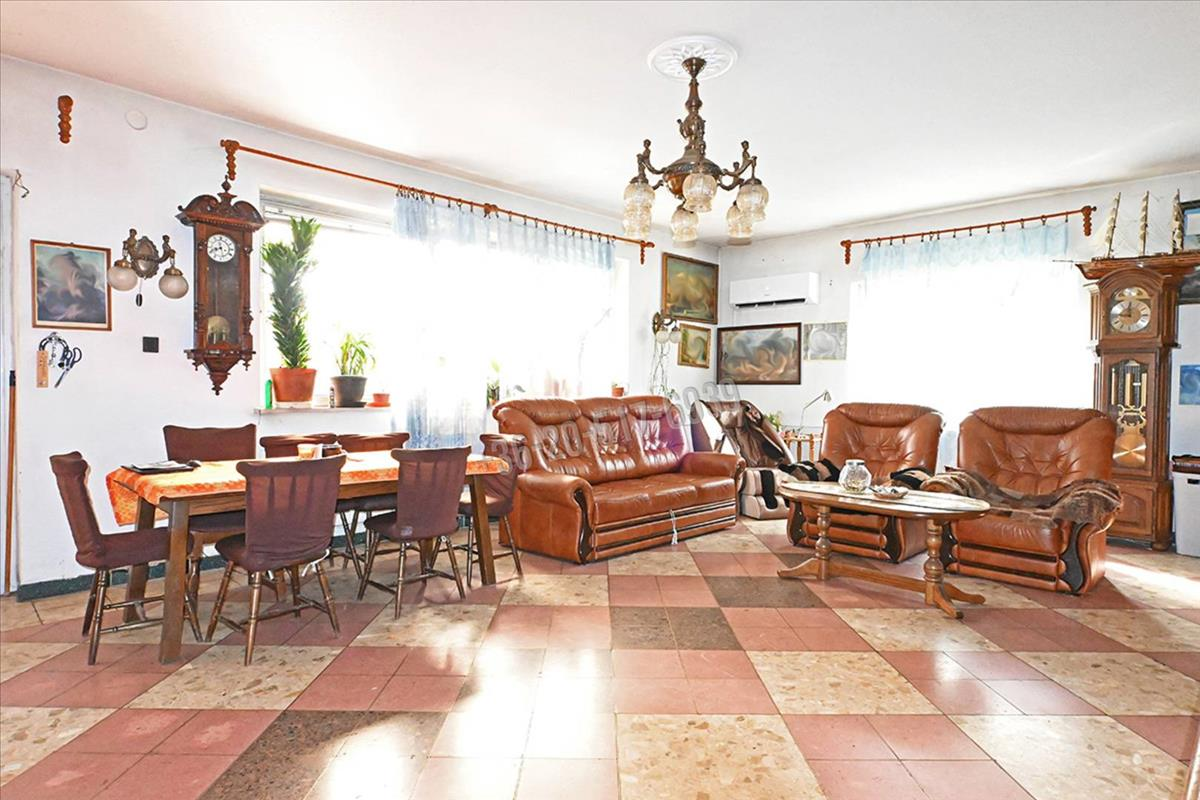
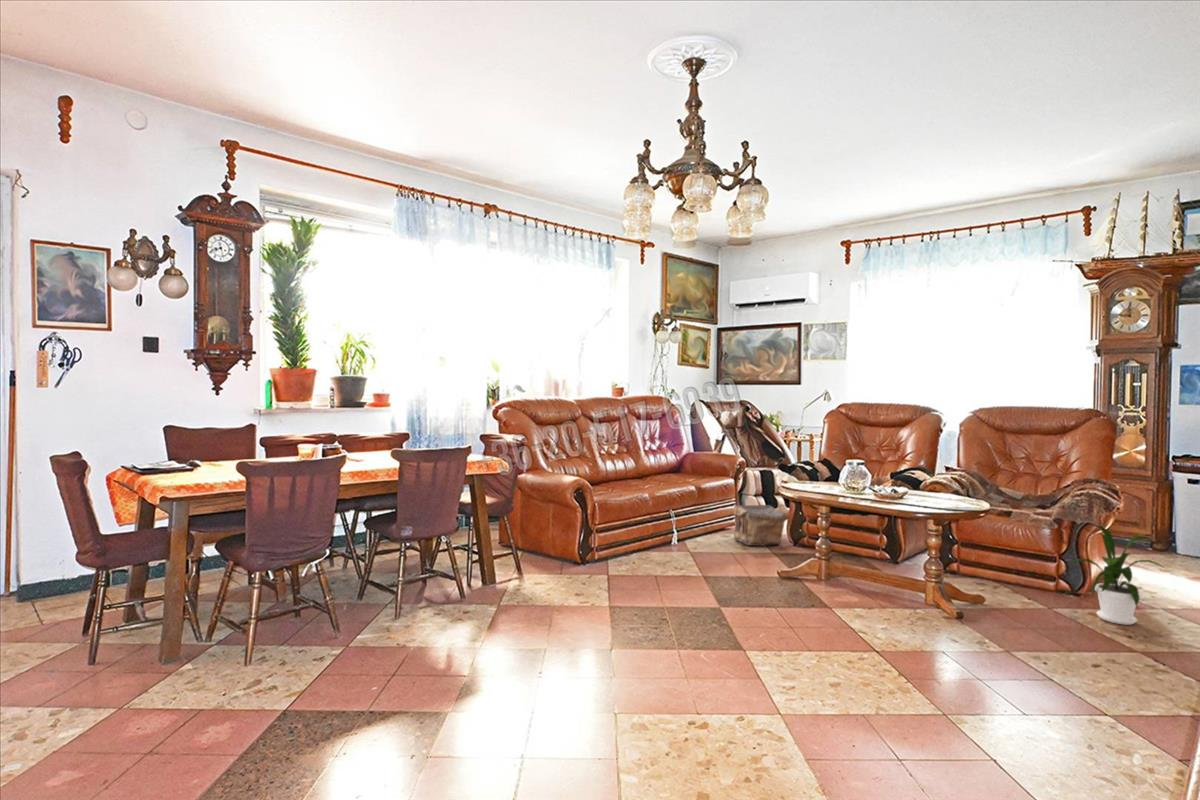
+ pouch [733,504,788,547]
+ house plant [1058,522,1168,626]
